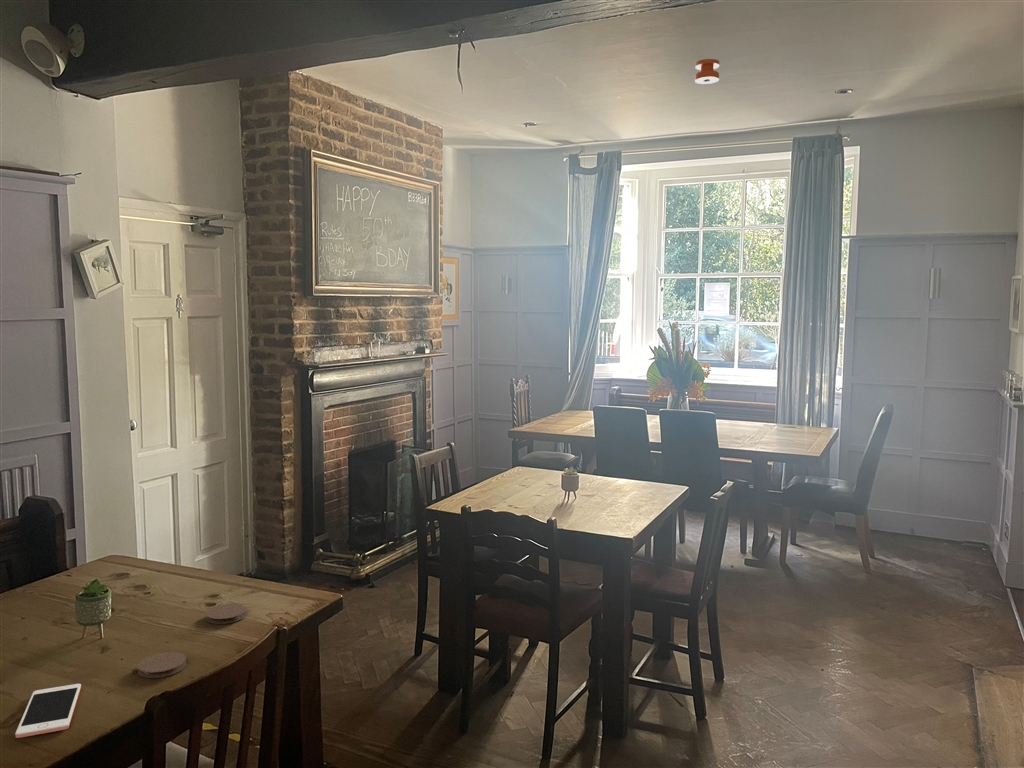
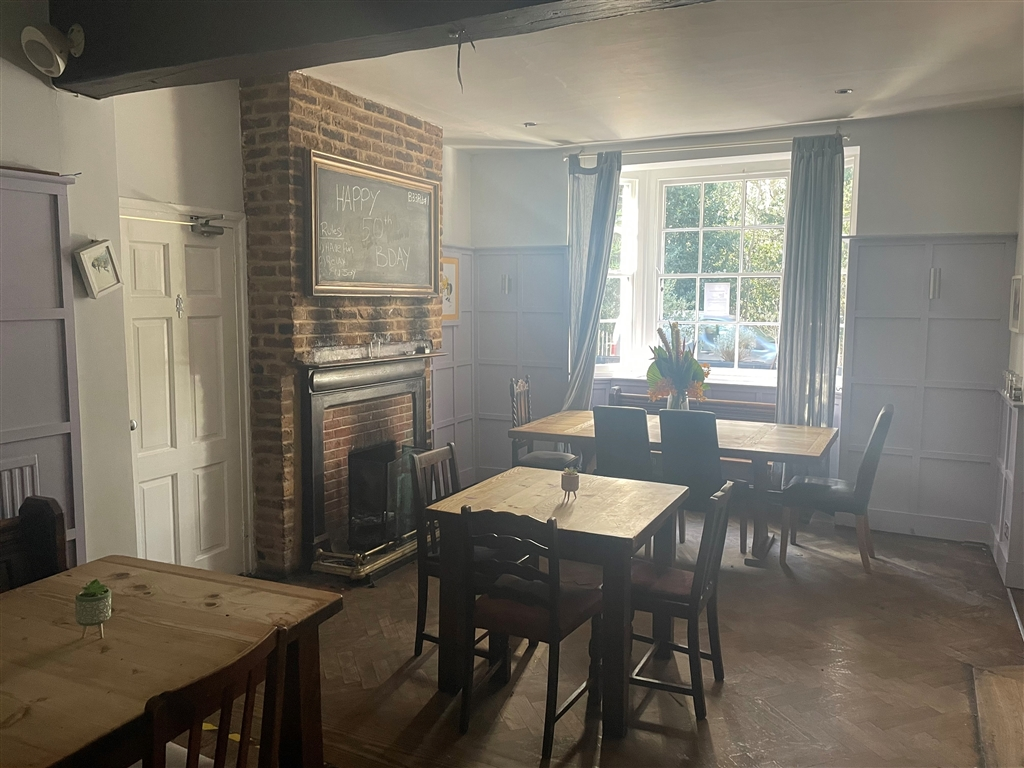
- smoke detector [694,58,720,85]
- cell phone [14,683,82,739]
- coaster [205,603,247,625]
- coaster [137,651,187,679]
